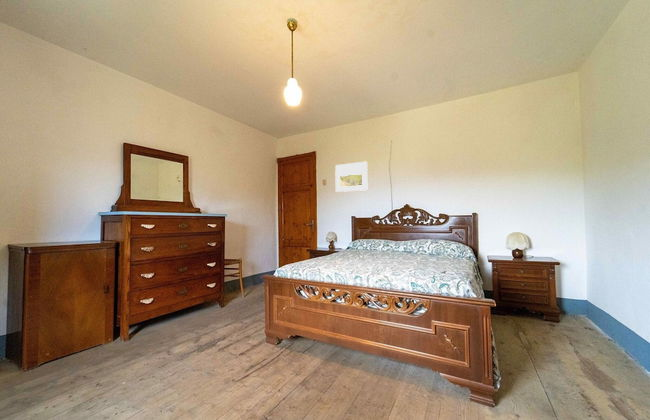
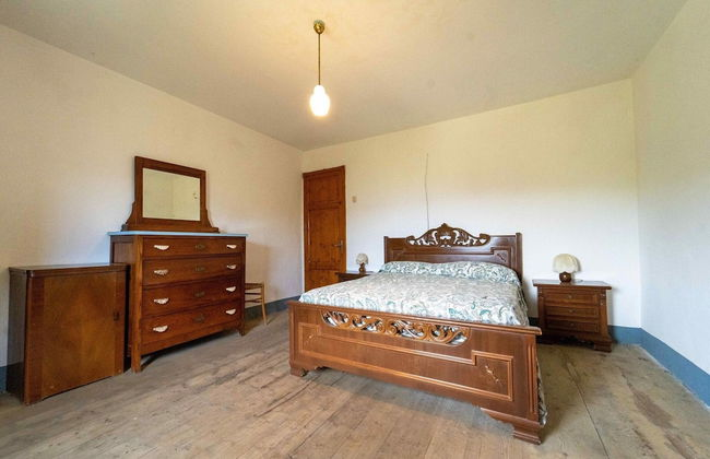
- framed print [334,160,369,193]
